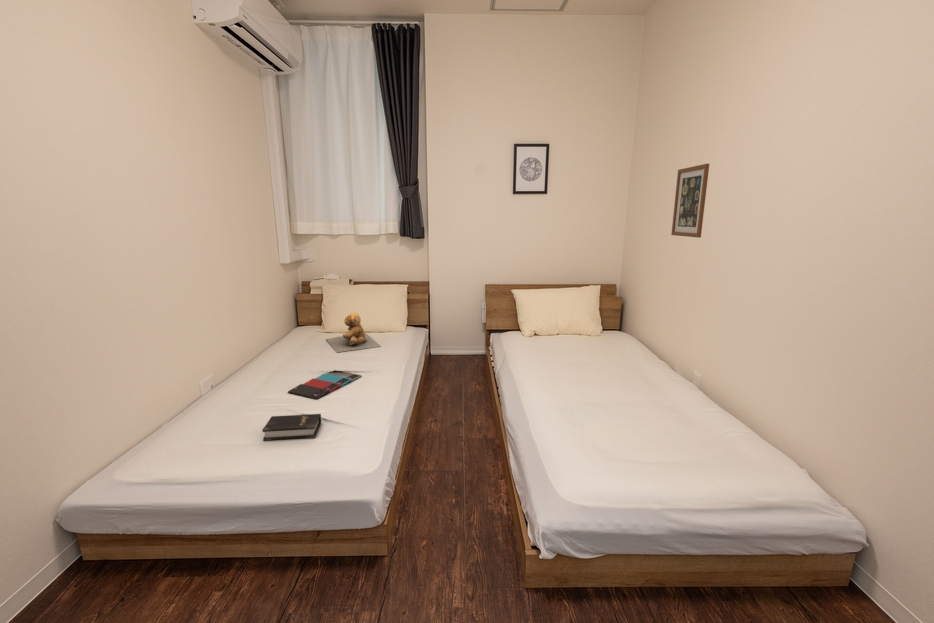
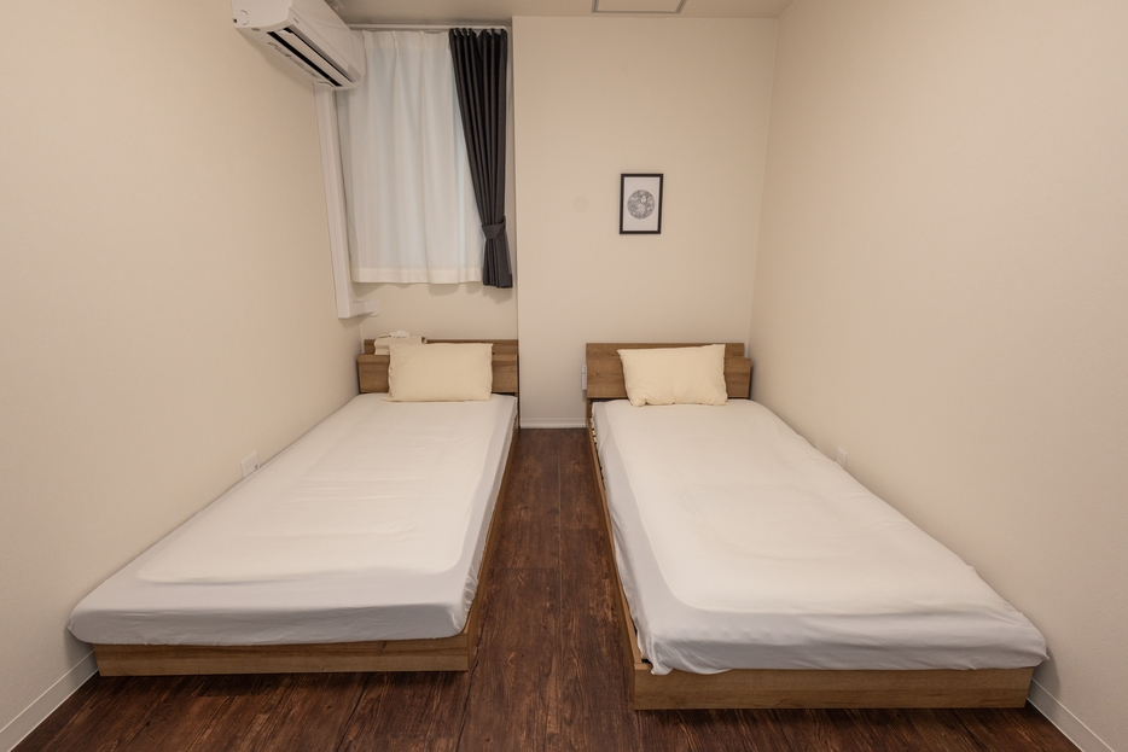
- wall art [670,163,710,239]
- hardback book [261,413,322,442]
- teddy bear [326,311,381,353]
- smartphone [287,369,363,400]
